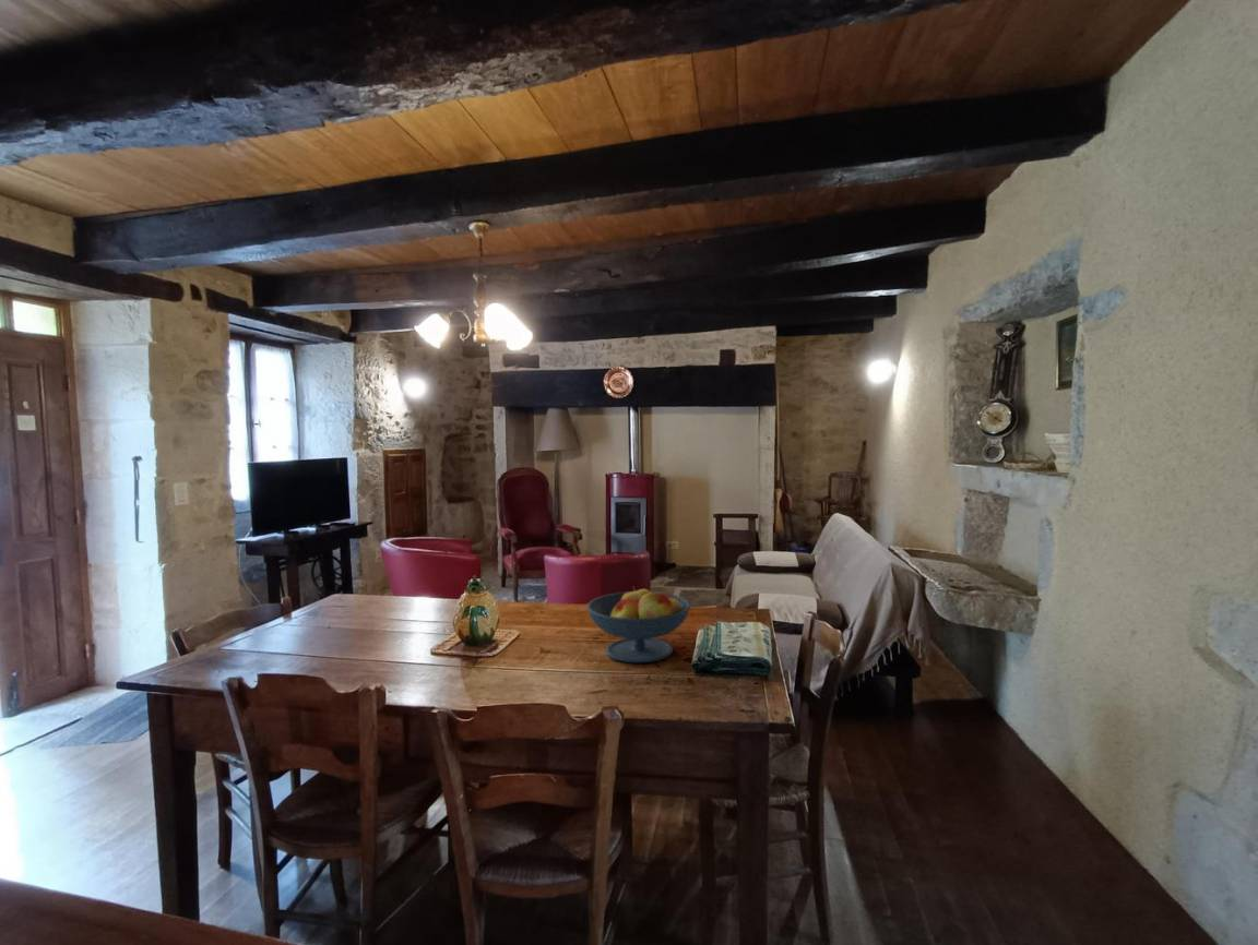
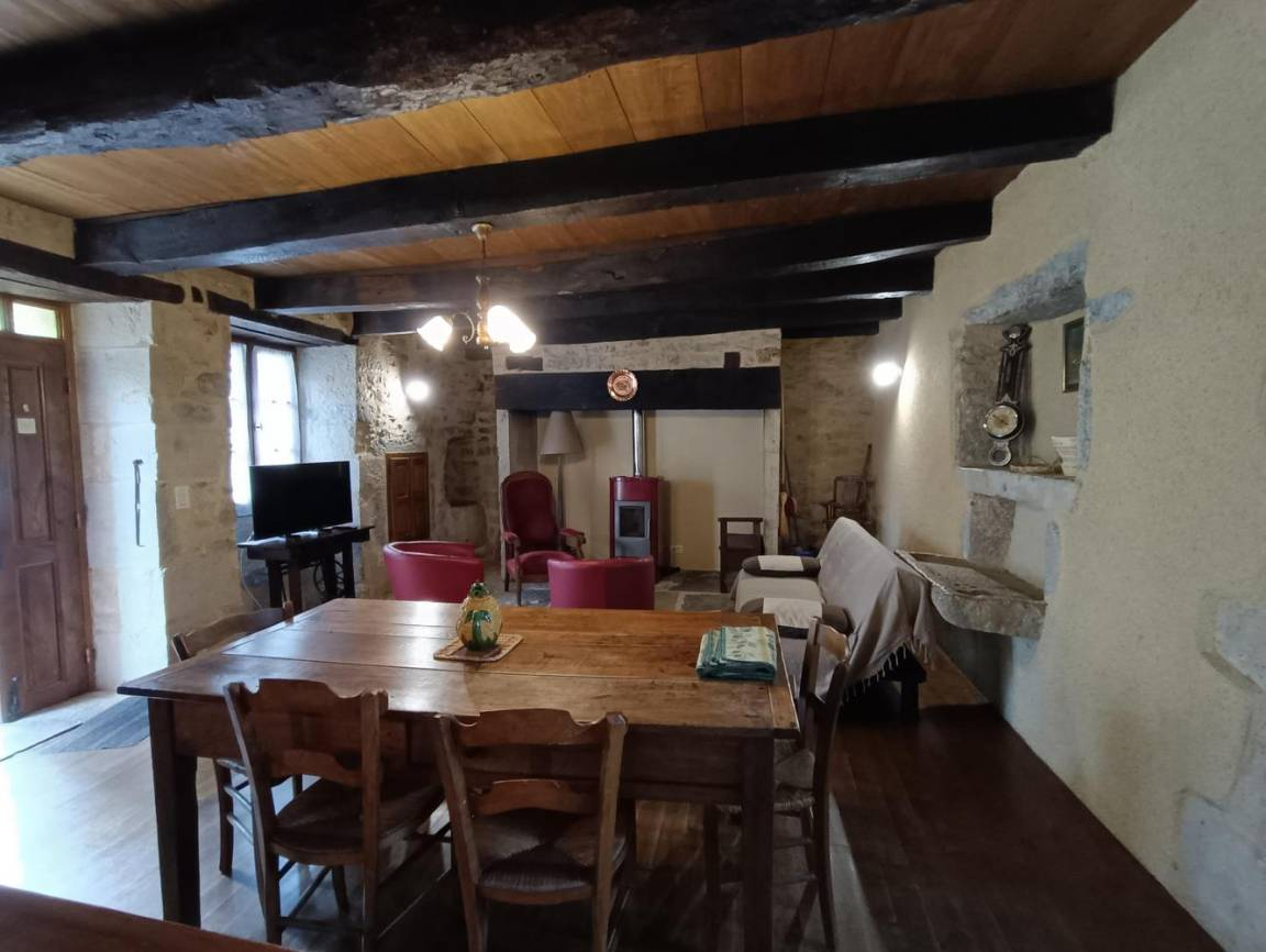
- fruit bowl [585,586,692,663]
